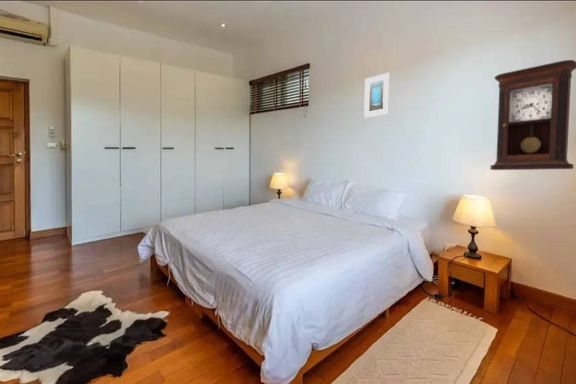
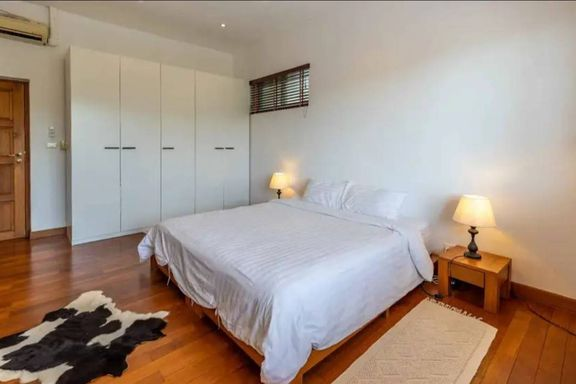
- pendulum clock [489,59,576,171]
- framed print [363,72,391,119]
